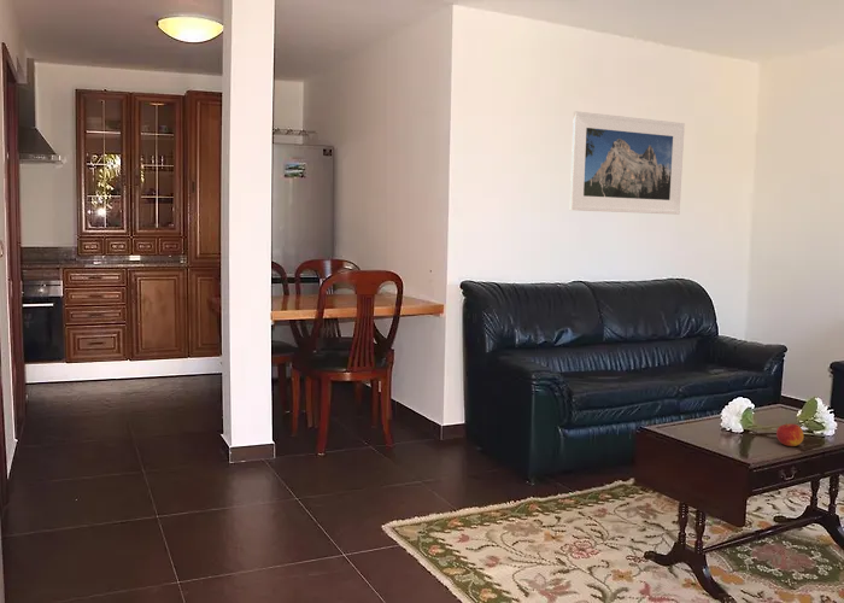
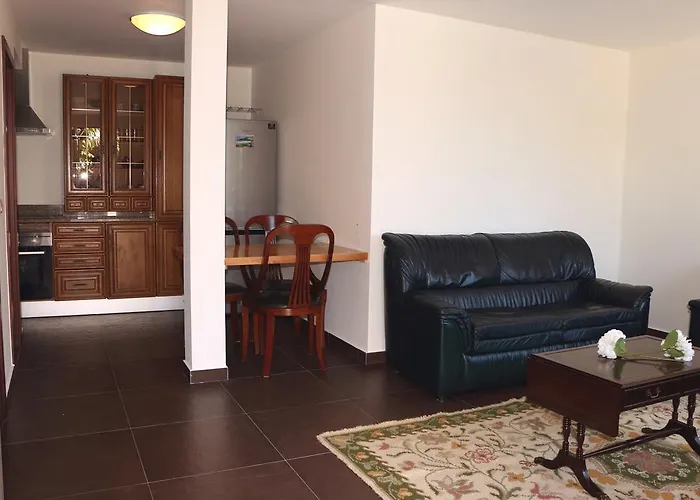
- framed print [569,110,686,216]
- apple [775,422,805,447]
